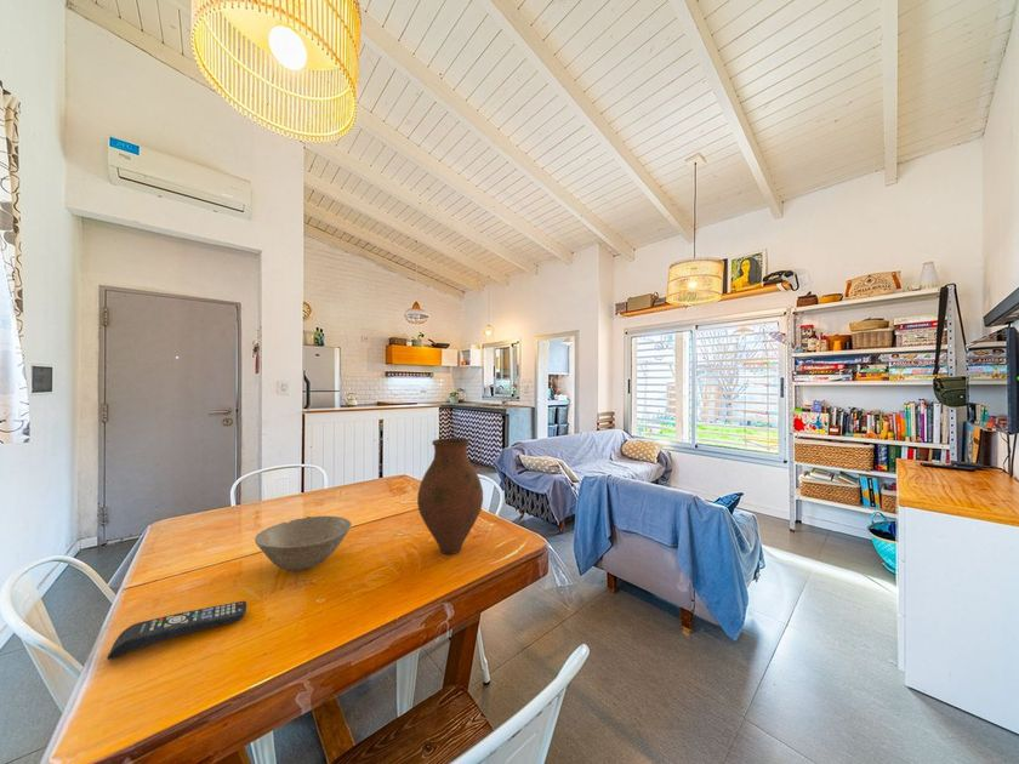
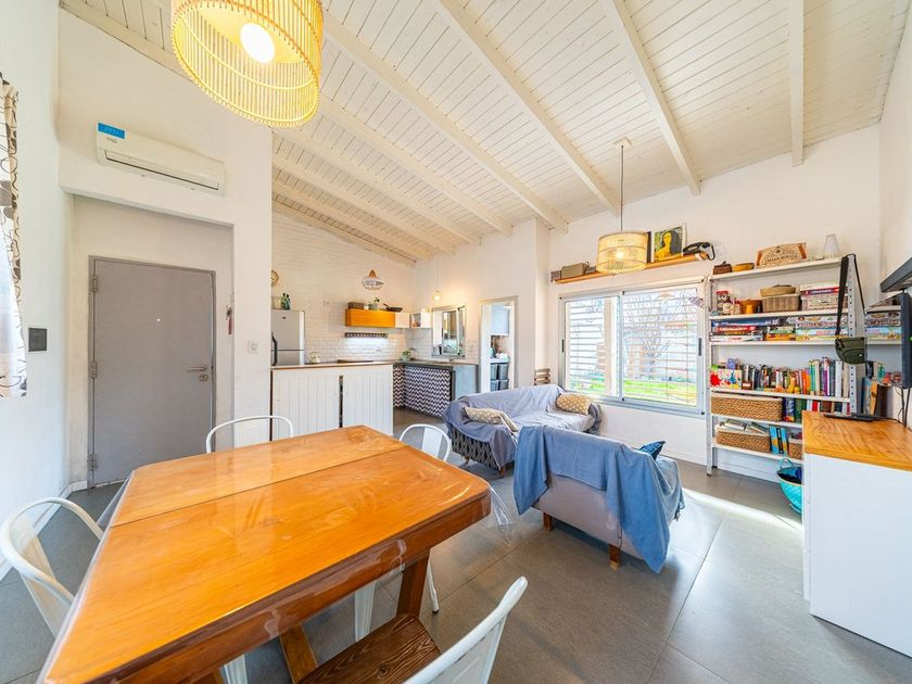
- bowl [254,515,353,572]
- remote control [107,599,247,661]
- vase [416,437,484,555]
